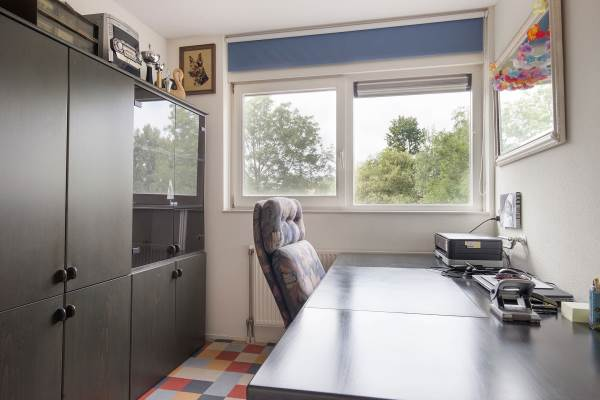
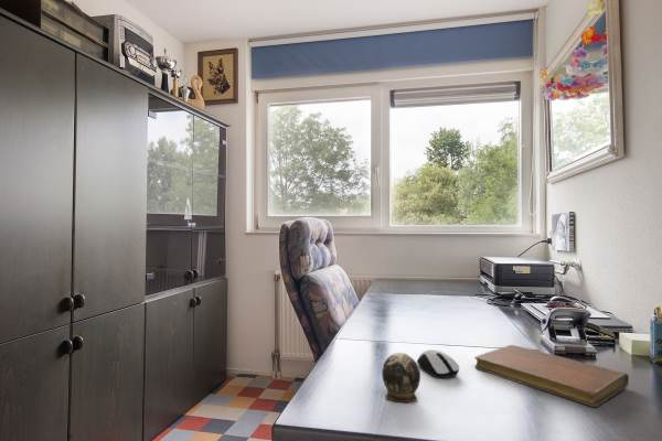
+ decorative egg [381,352,421,404]
+ computer mouse [416,348,460,379]
+ notebook [474,344,630,408]
